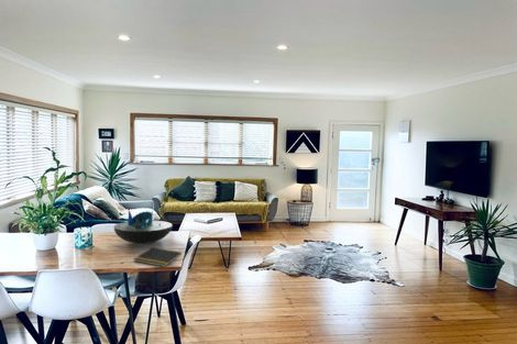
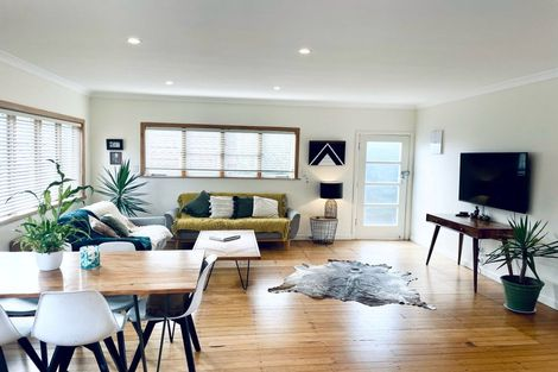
- decorative bowl [113,209,174,245]
- notepad [132,246,183,268]
